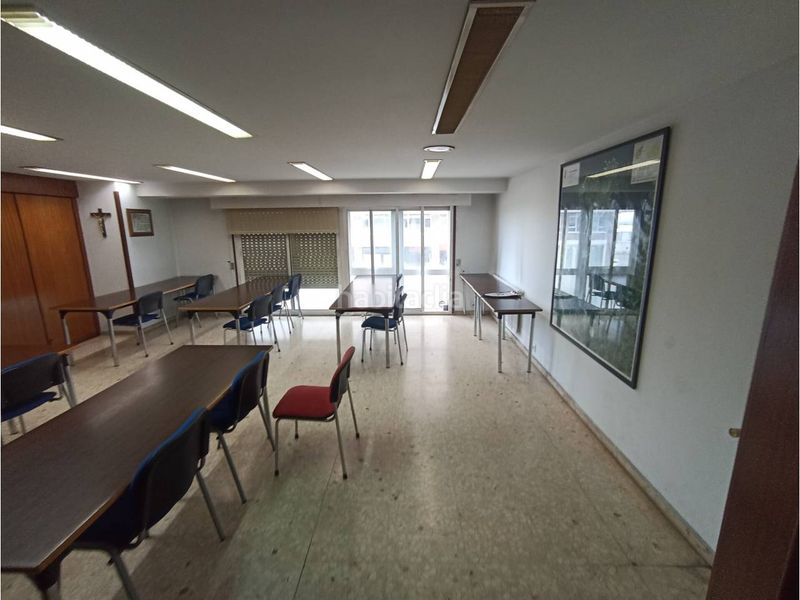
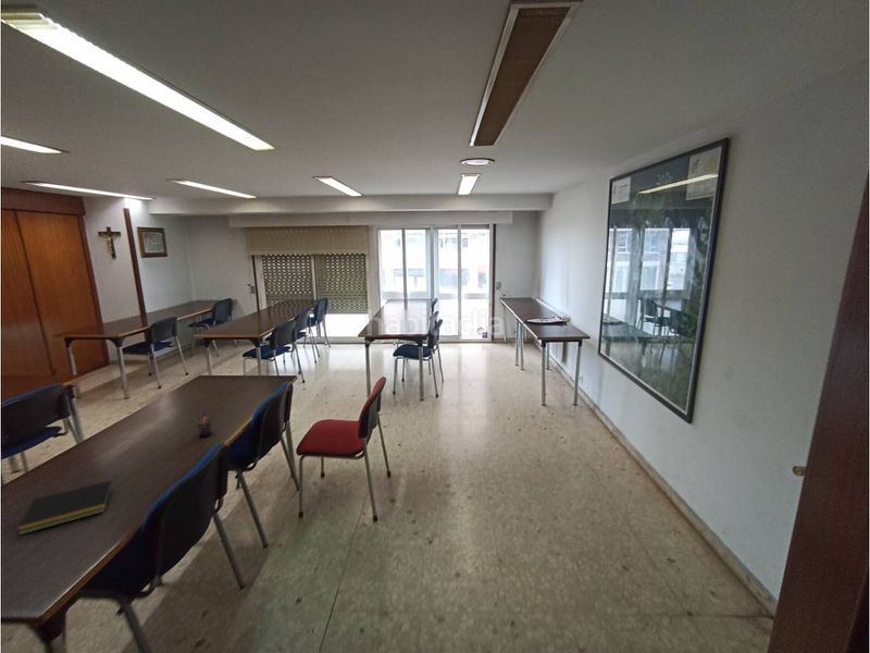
+ pen holder [192,410,213,439]
+ notepad [16,479,113,537]
